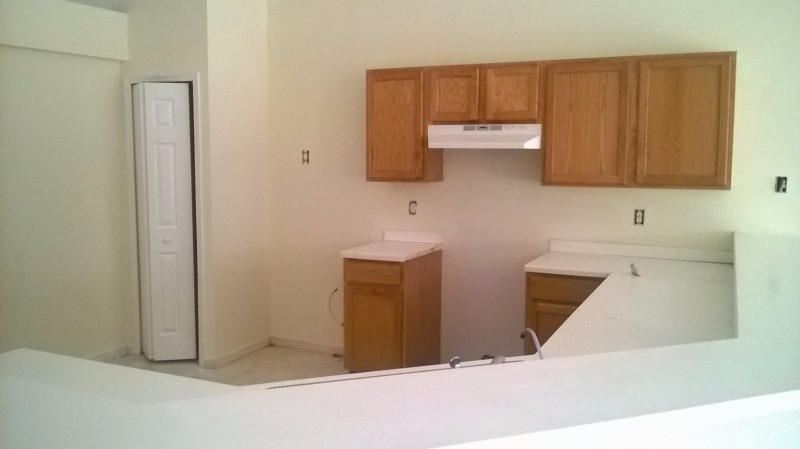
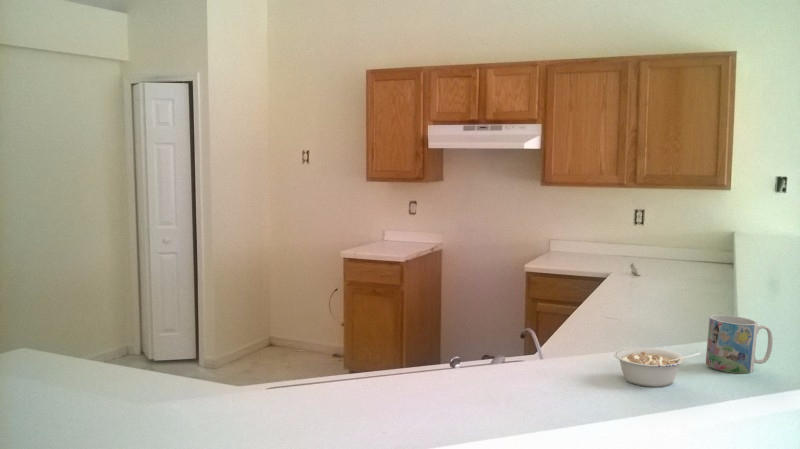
+ mug [705,314,774,374]
+ legume [613,347,702,388]
